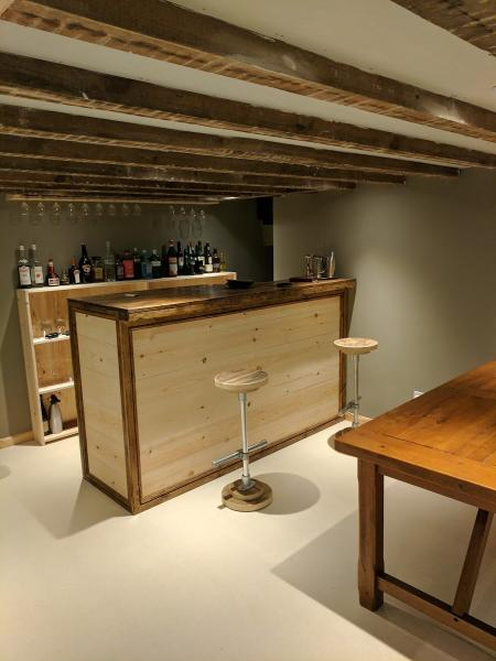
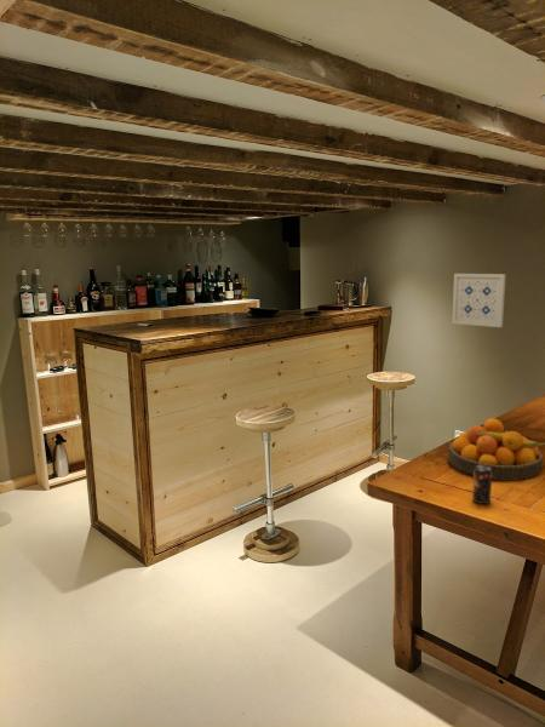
+ beverage can [471,465,493,505]
+ fruit bowl [447,417,545,481]
+ wall art [451,273,507,328]
